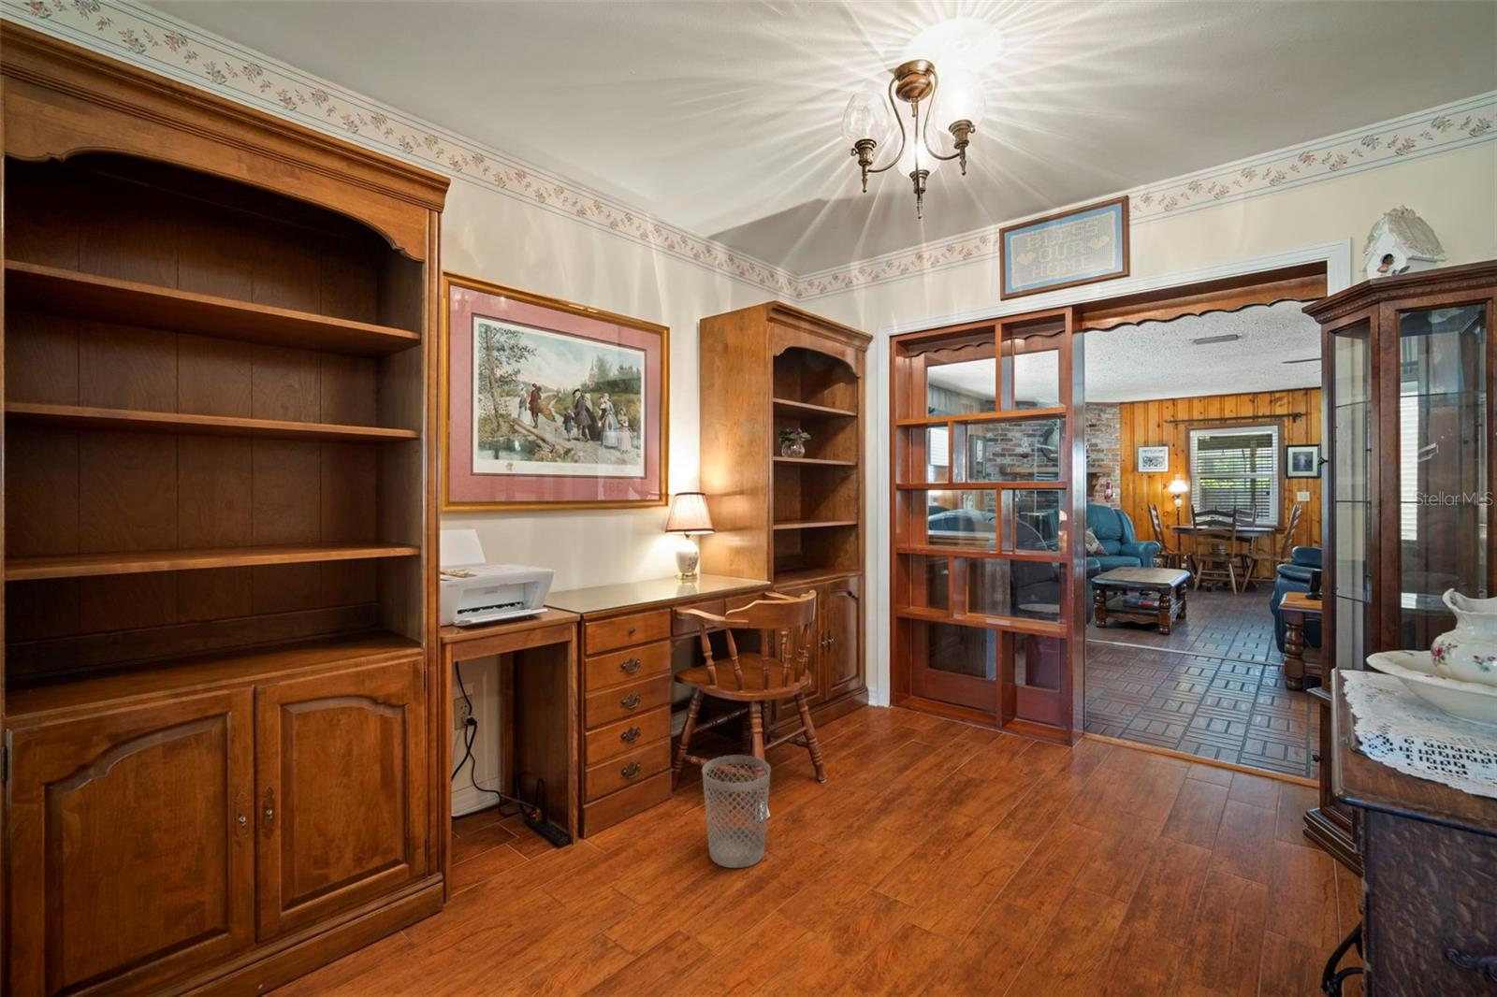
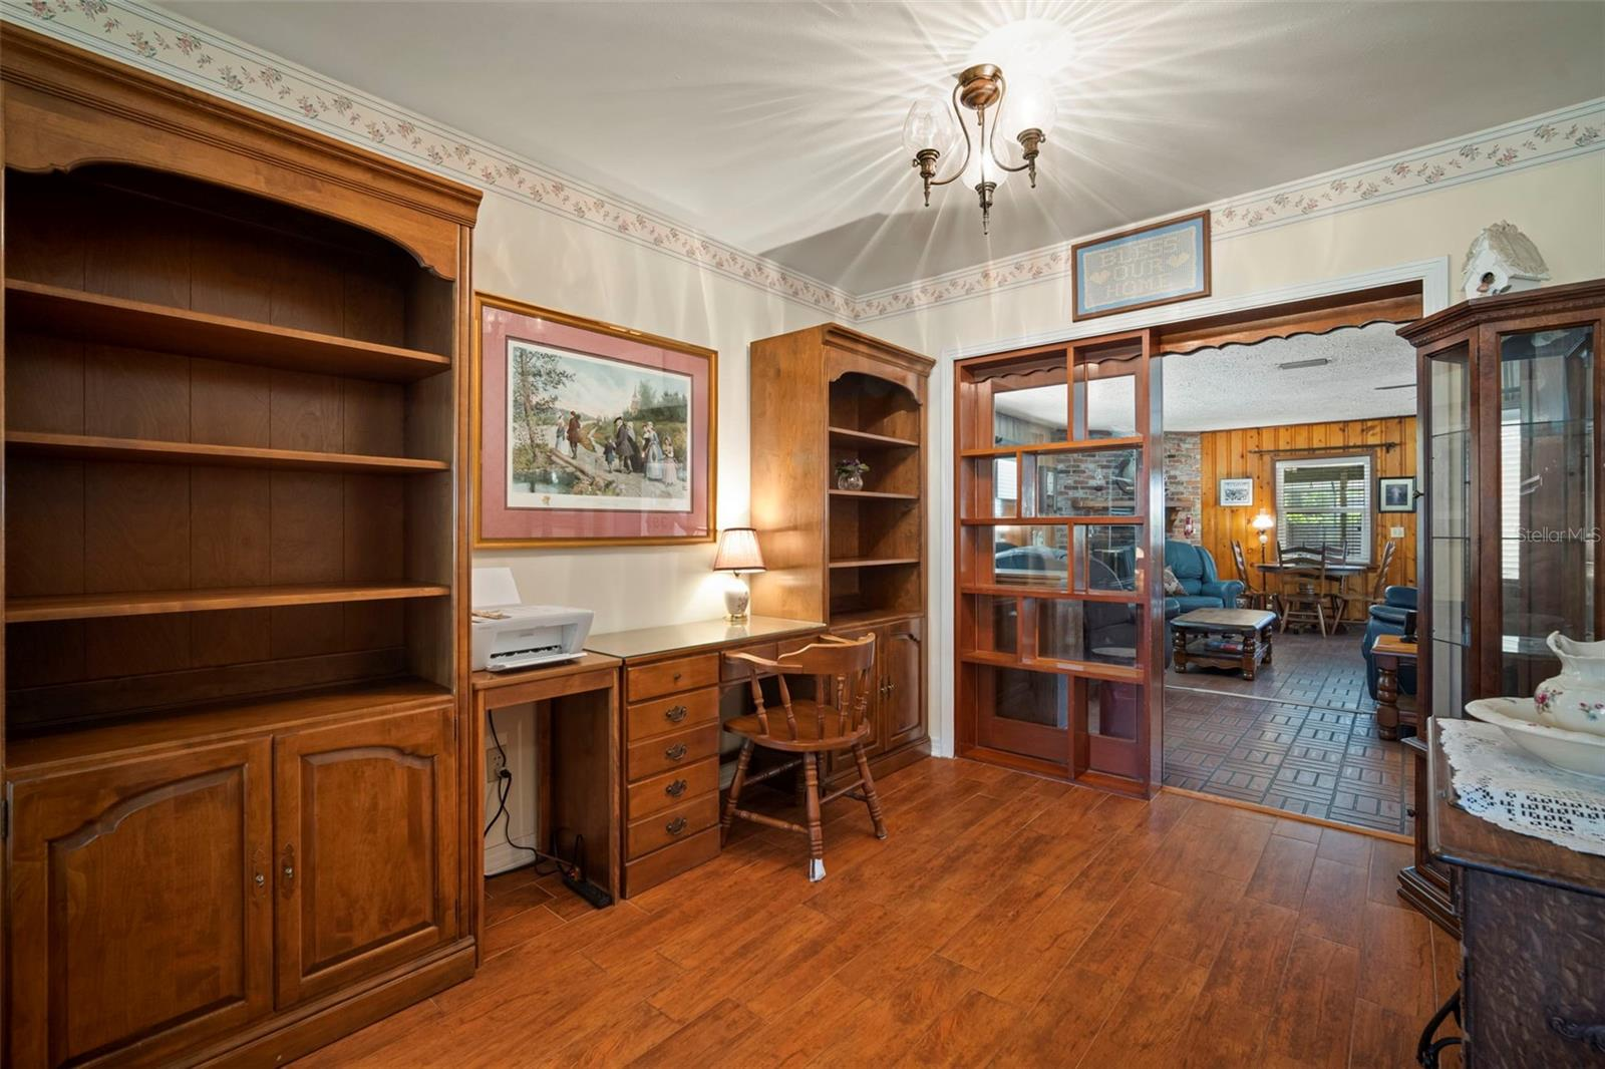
- wastebasket [701,754,771,869]
